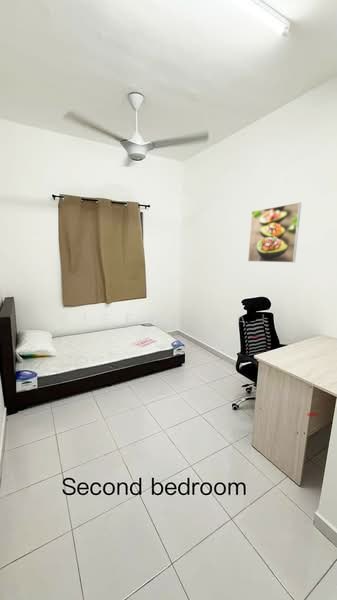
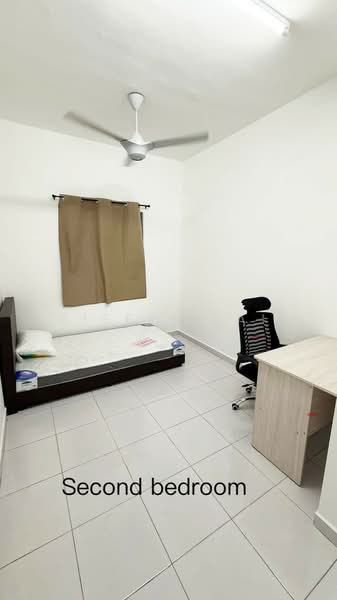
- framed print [247,201,302,264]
